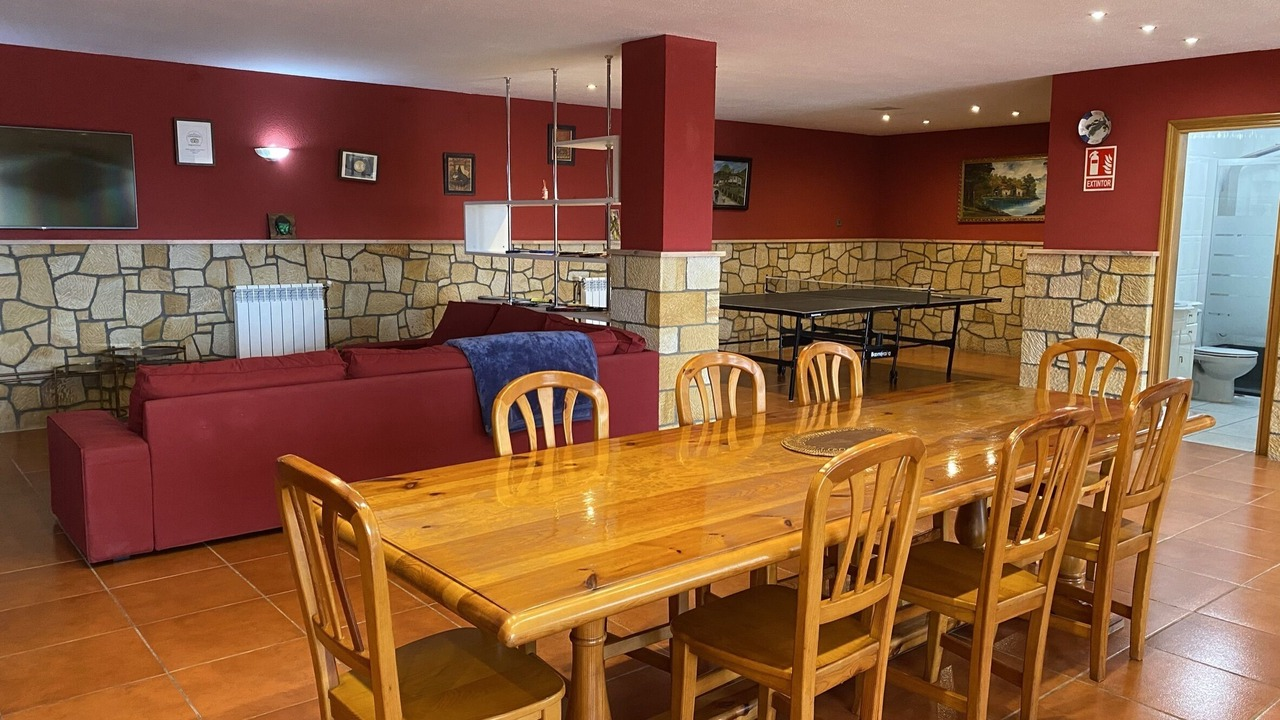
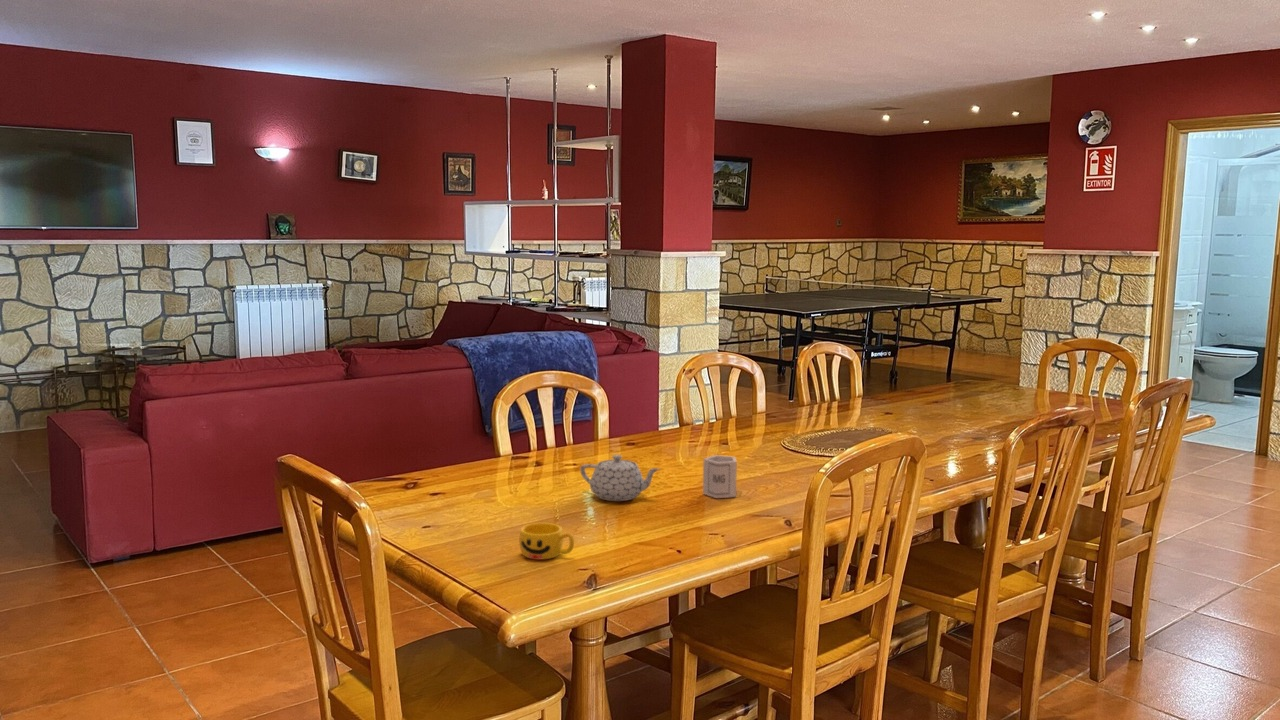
+ teapot [579,454,661,502]
+ cup [702,454,738,499]
+ cup [518,522,575,561]
